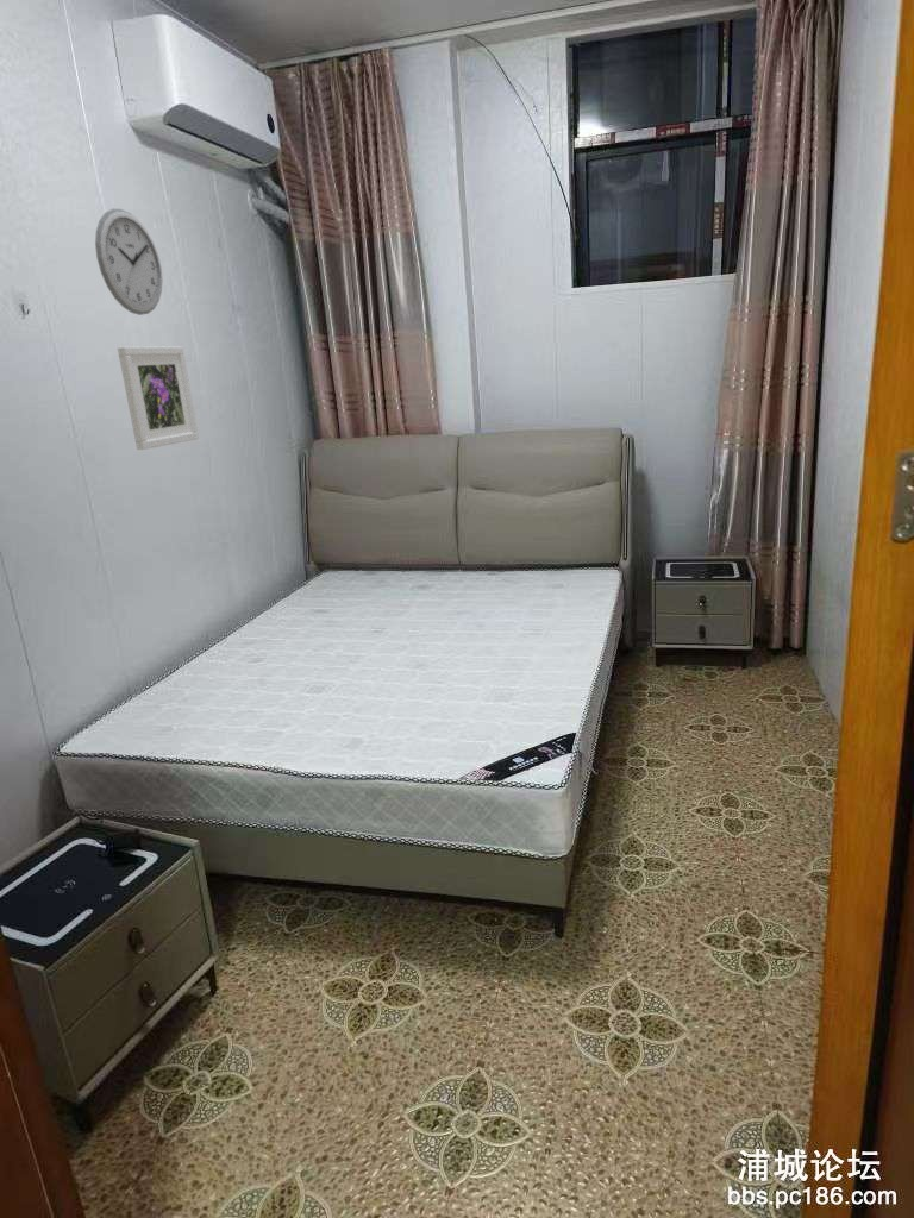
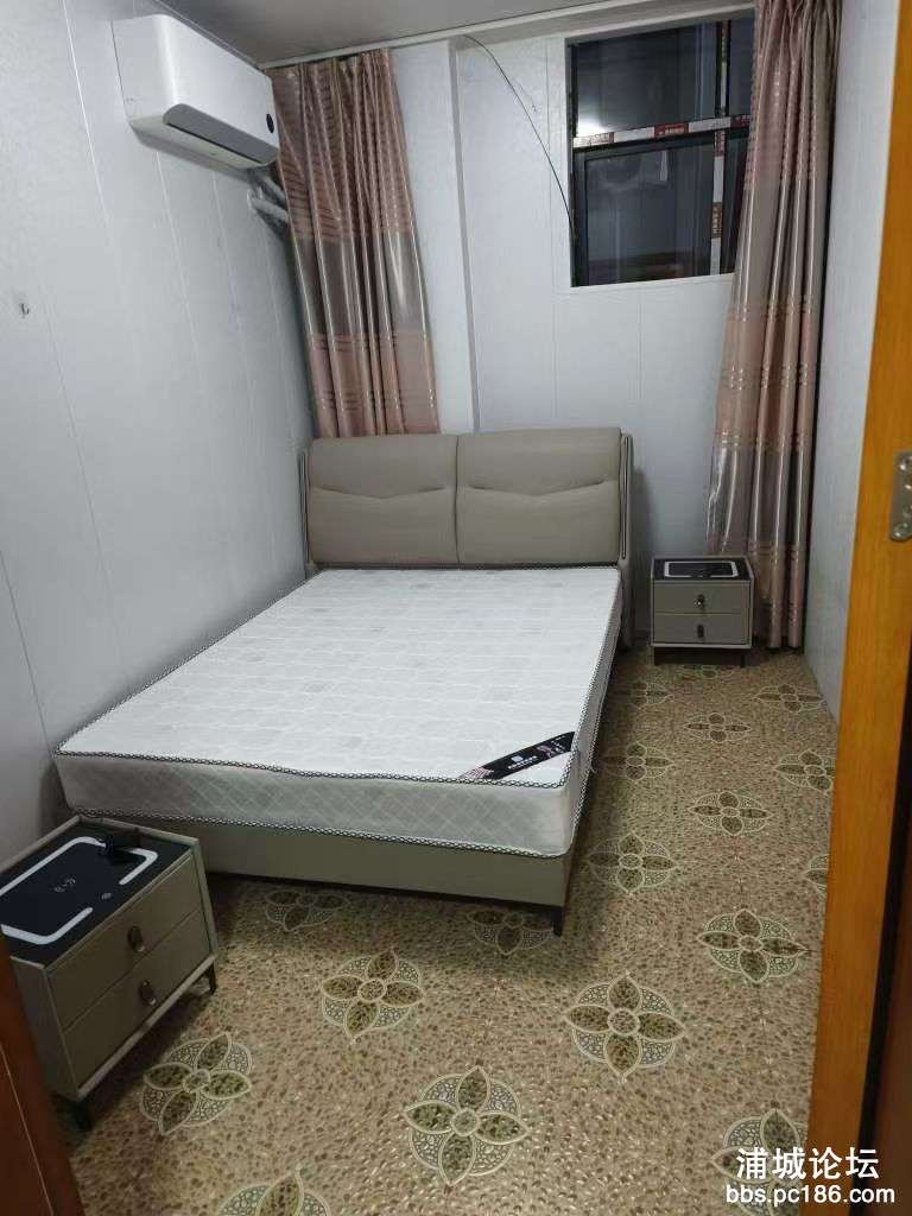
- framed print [117,345,200,451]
- wall clock [94,208,163,316]
